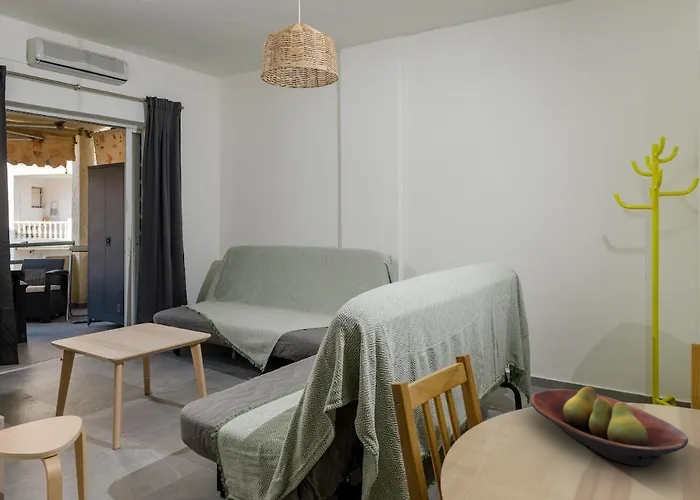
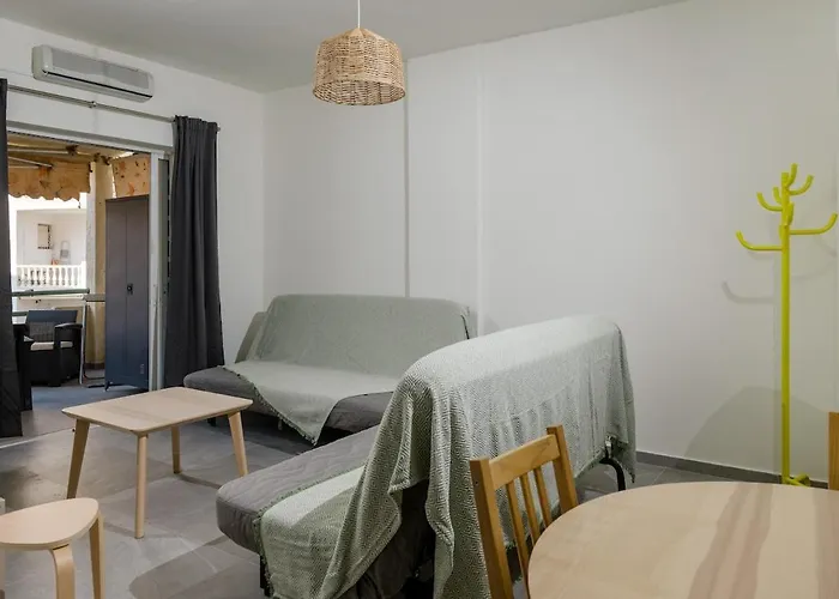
- fruit bowl [530,386,689,467]
